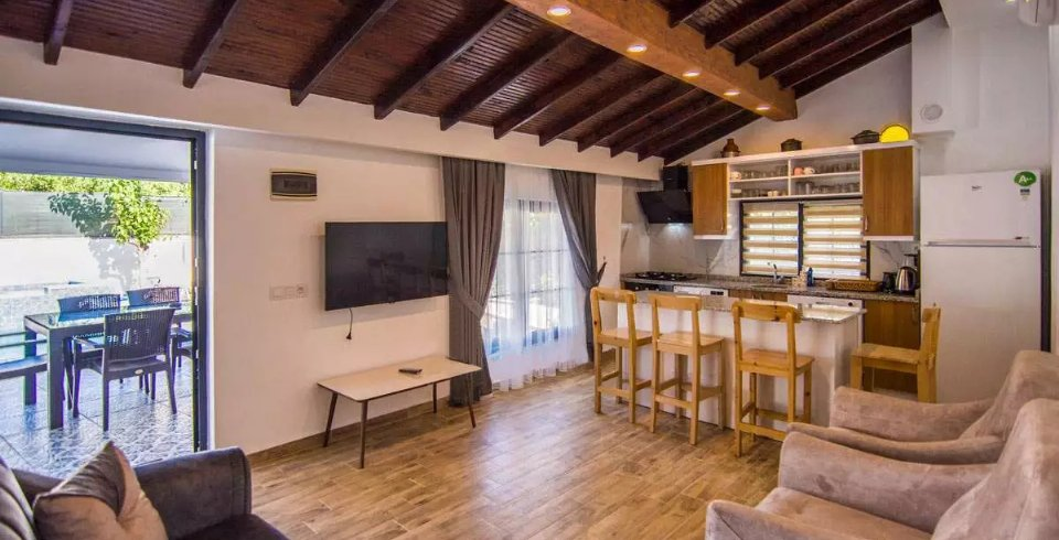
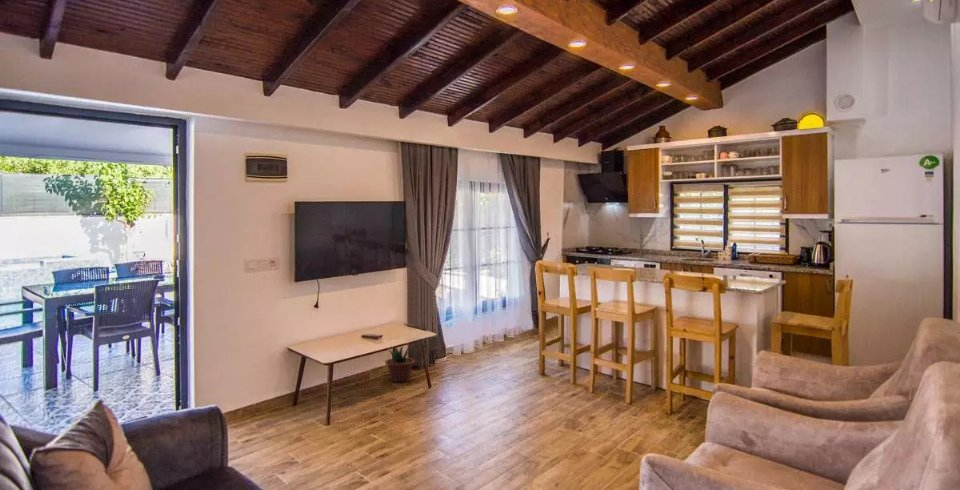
+ potted plant [384,344,416,383]
